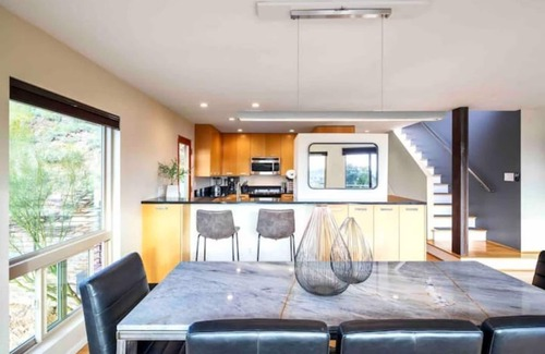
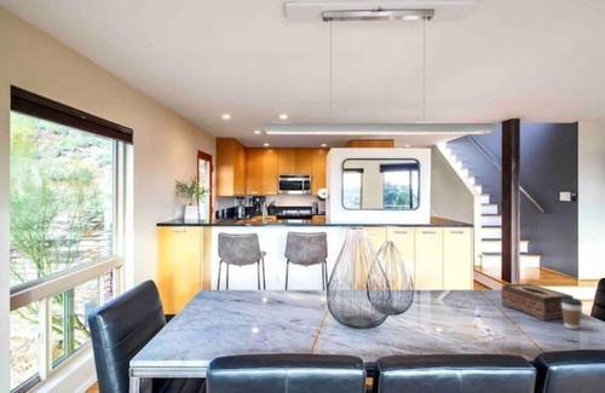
+ tissue box [500,282,575,322]
+ coffee cup [561,297,583,330]
